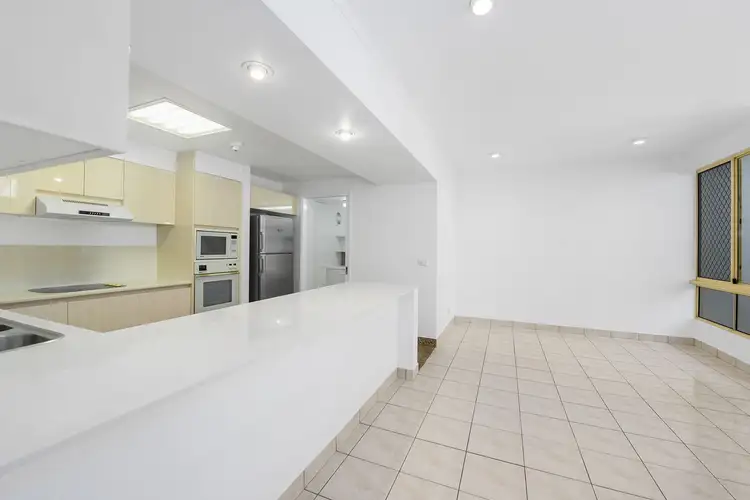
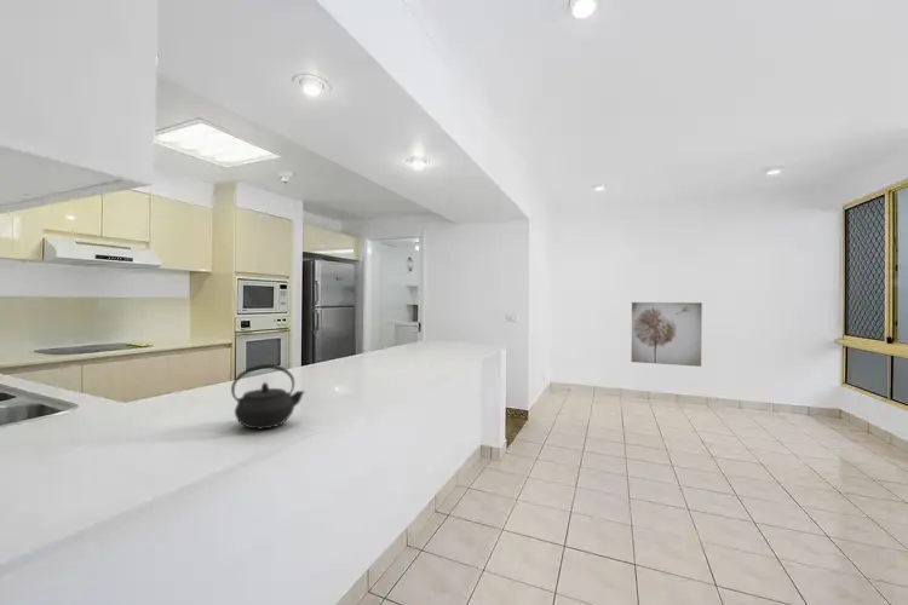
+ wall art [631,301,703,368]
+ kettle [230,363,305,431]
